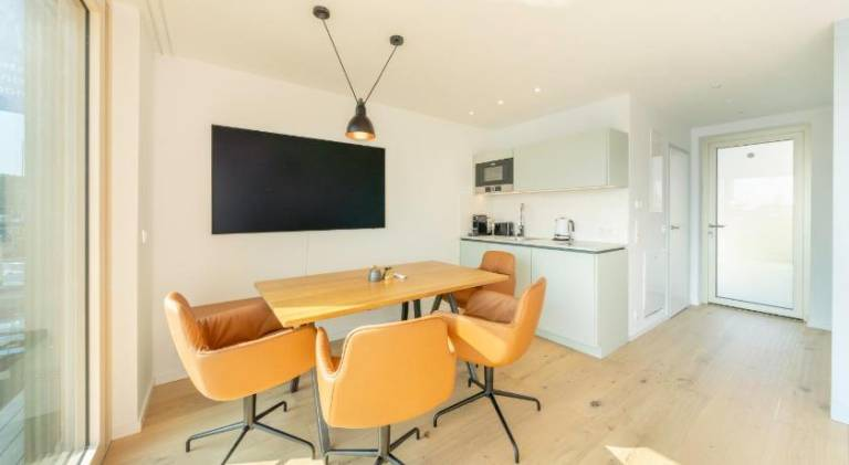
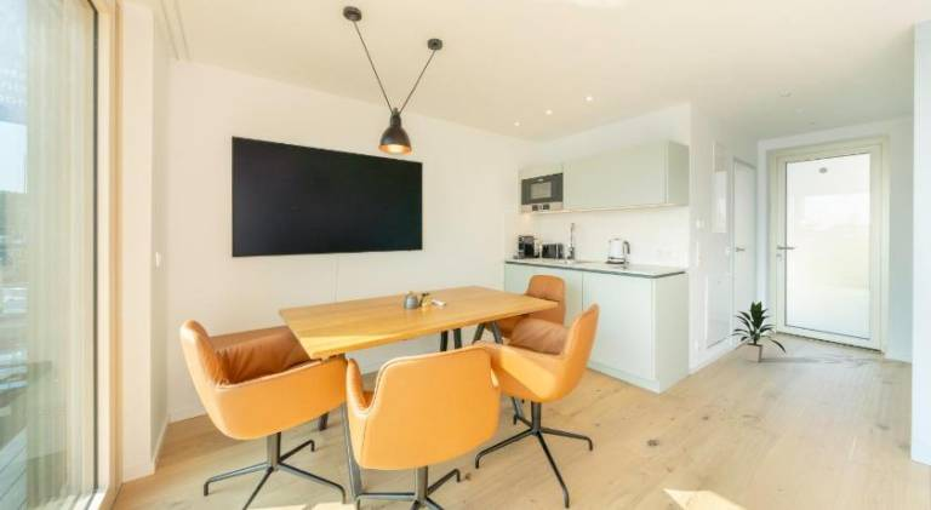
+ indoor plant [730,300,788,363]
